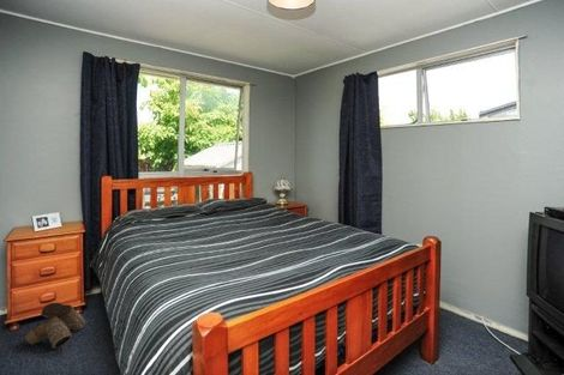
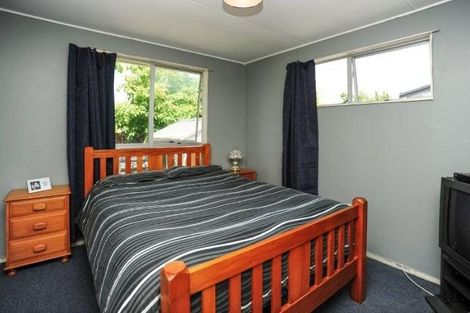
- boots [24,302,86,350]
